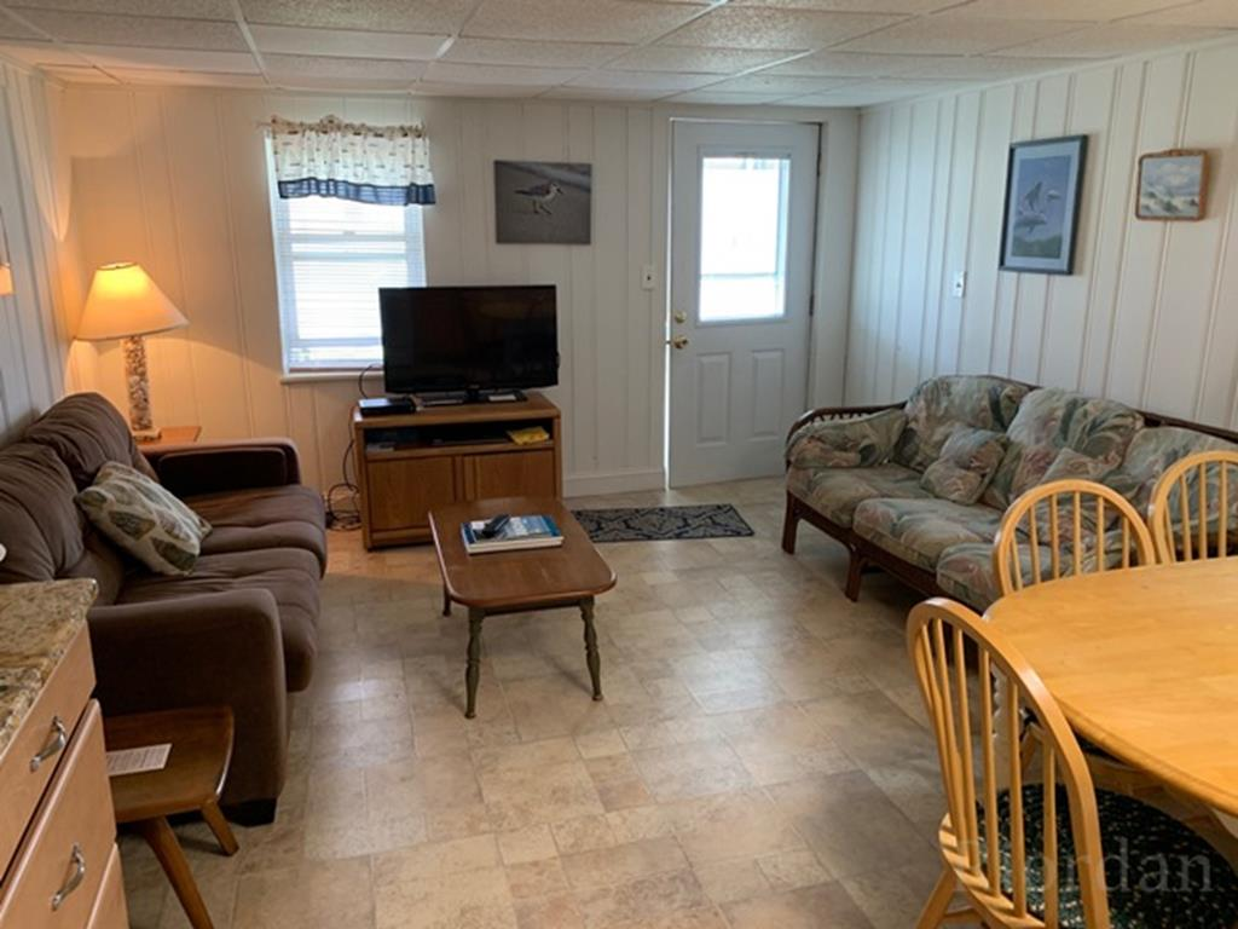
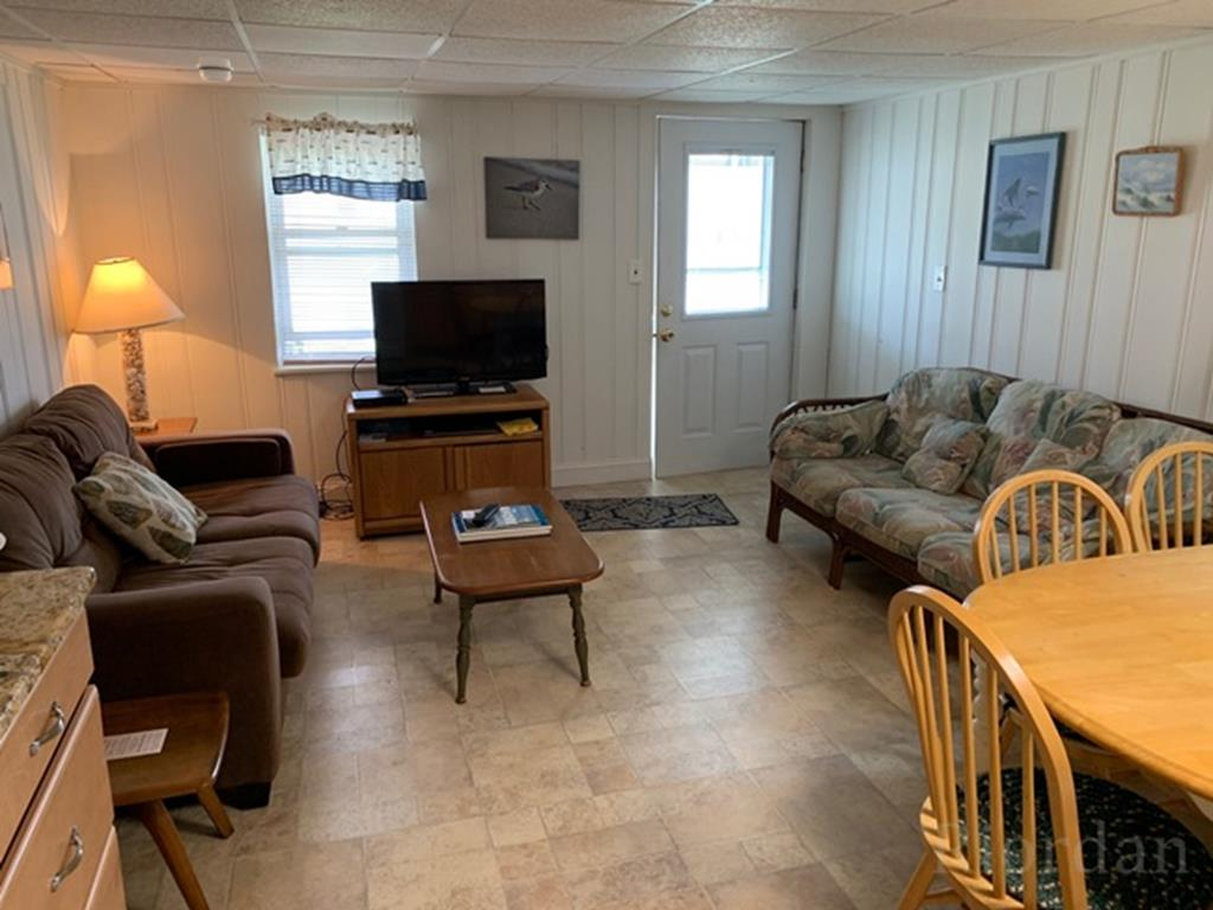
+ smoke detector [195,56,233,83]
